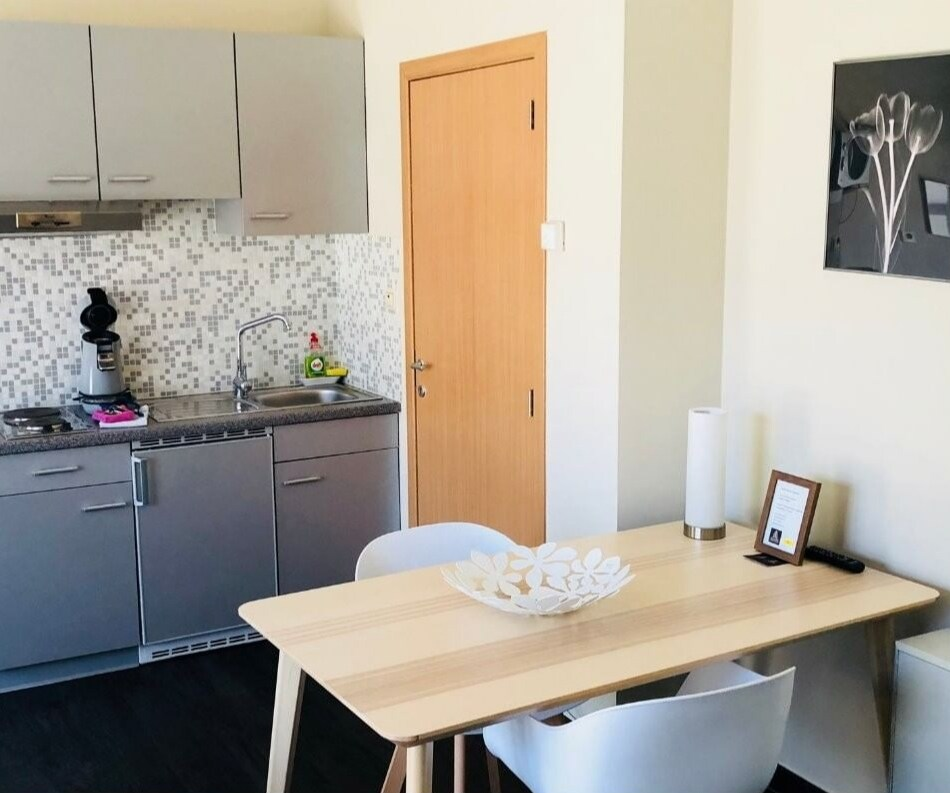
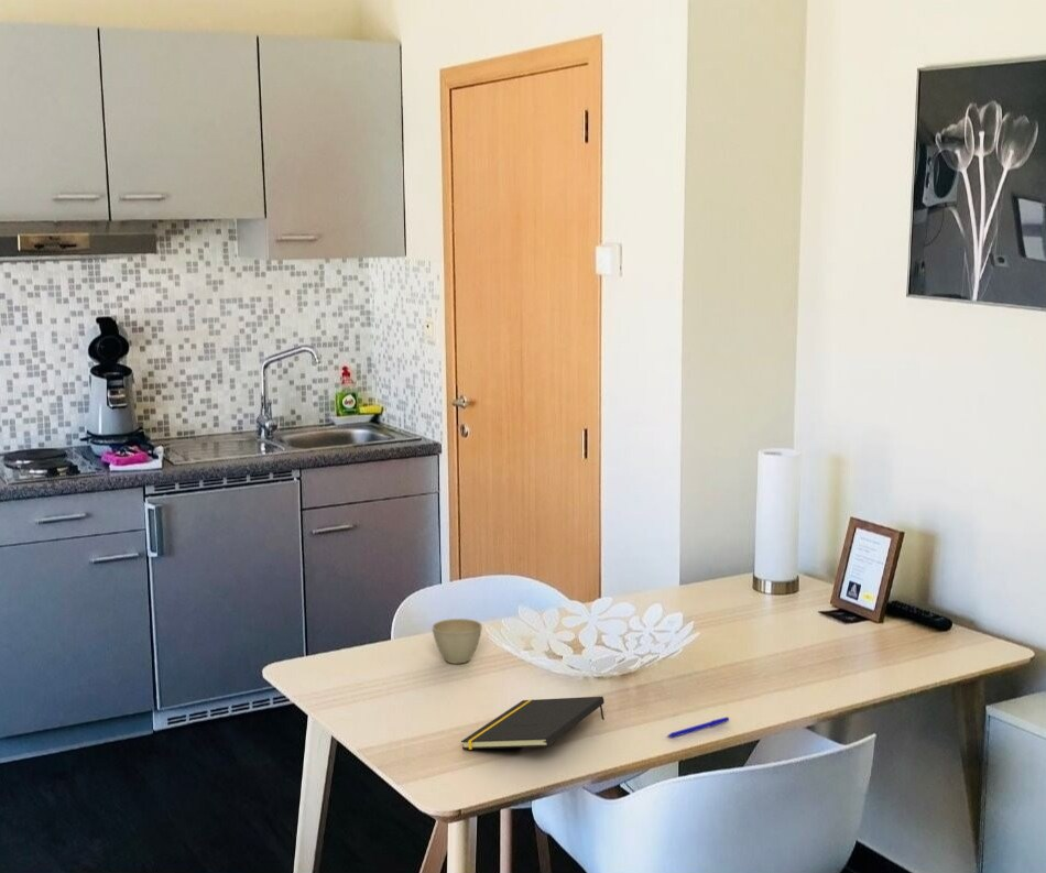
+ flower pot [431,618,483,665]
+ notepad [460,696,606,751]
+ pen [666,716,730,739]
